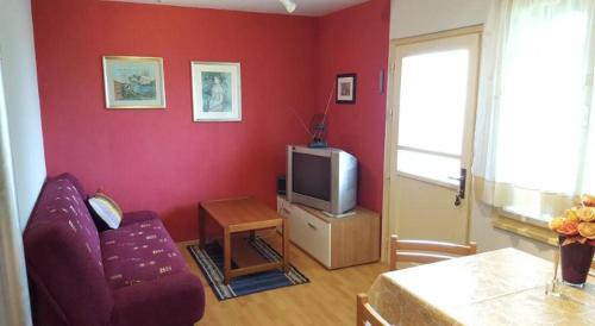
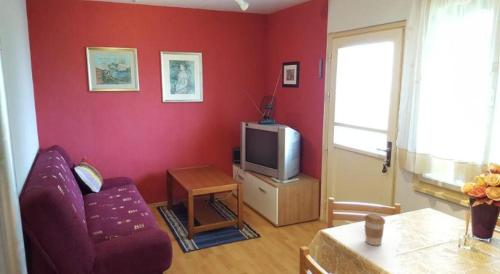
+ coffee cup [363,213,386,246]
